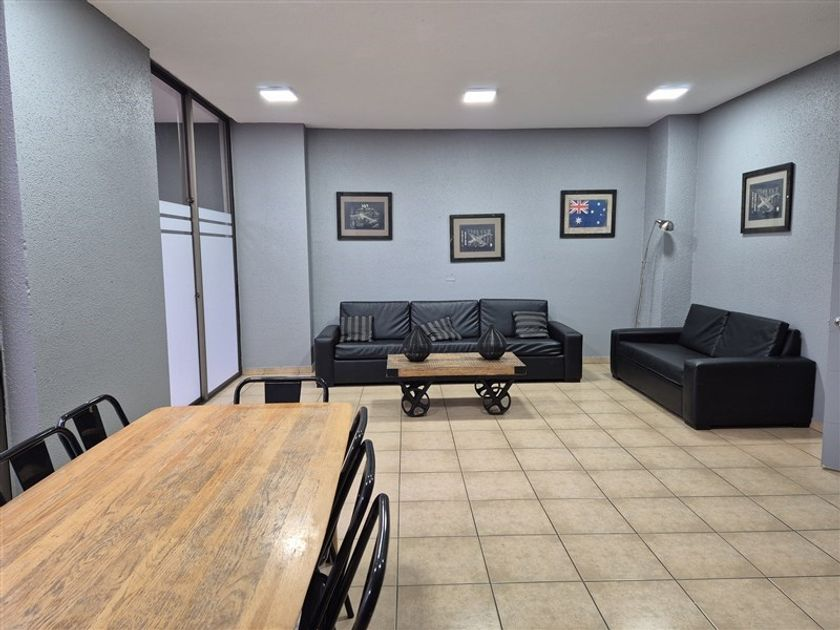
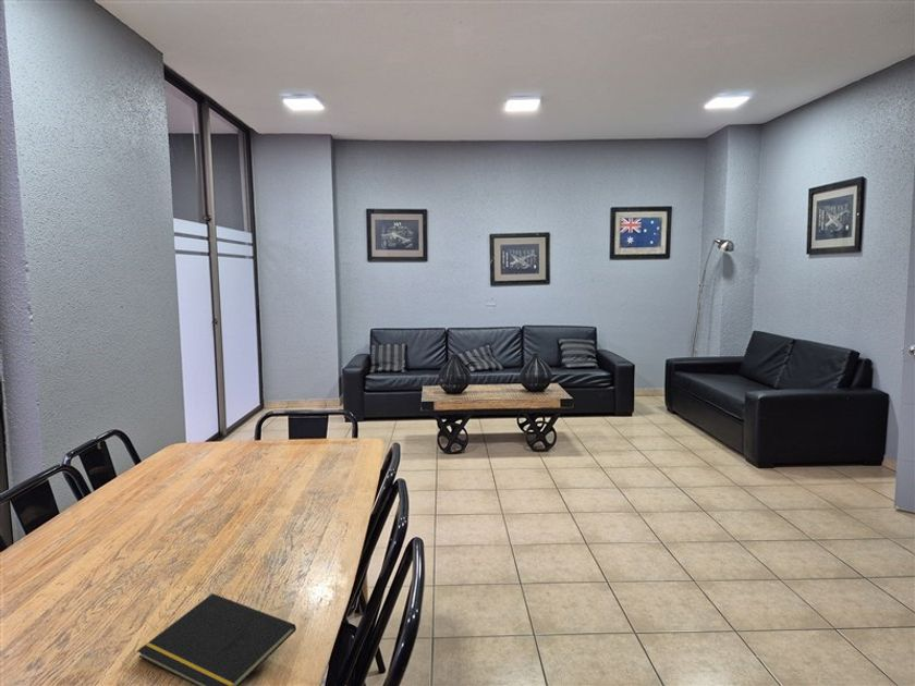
+ notepad [136,592,297,686]
